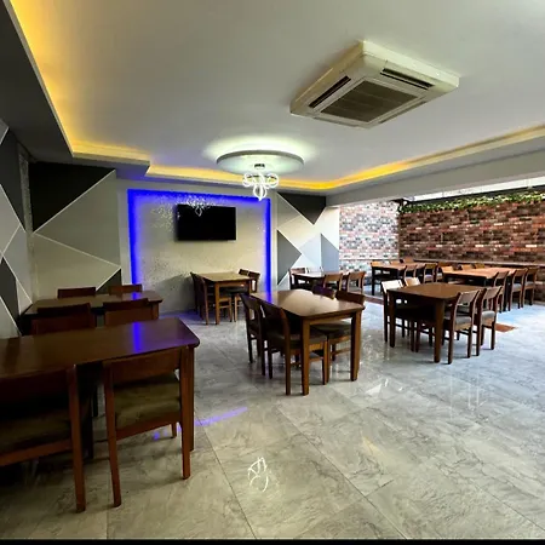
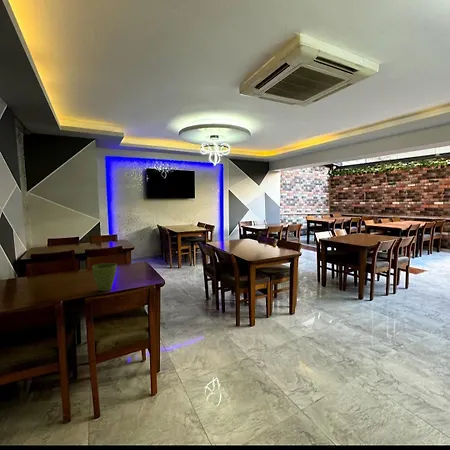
+ flower pot [91,262,118,292]
